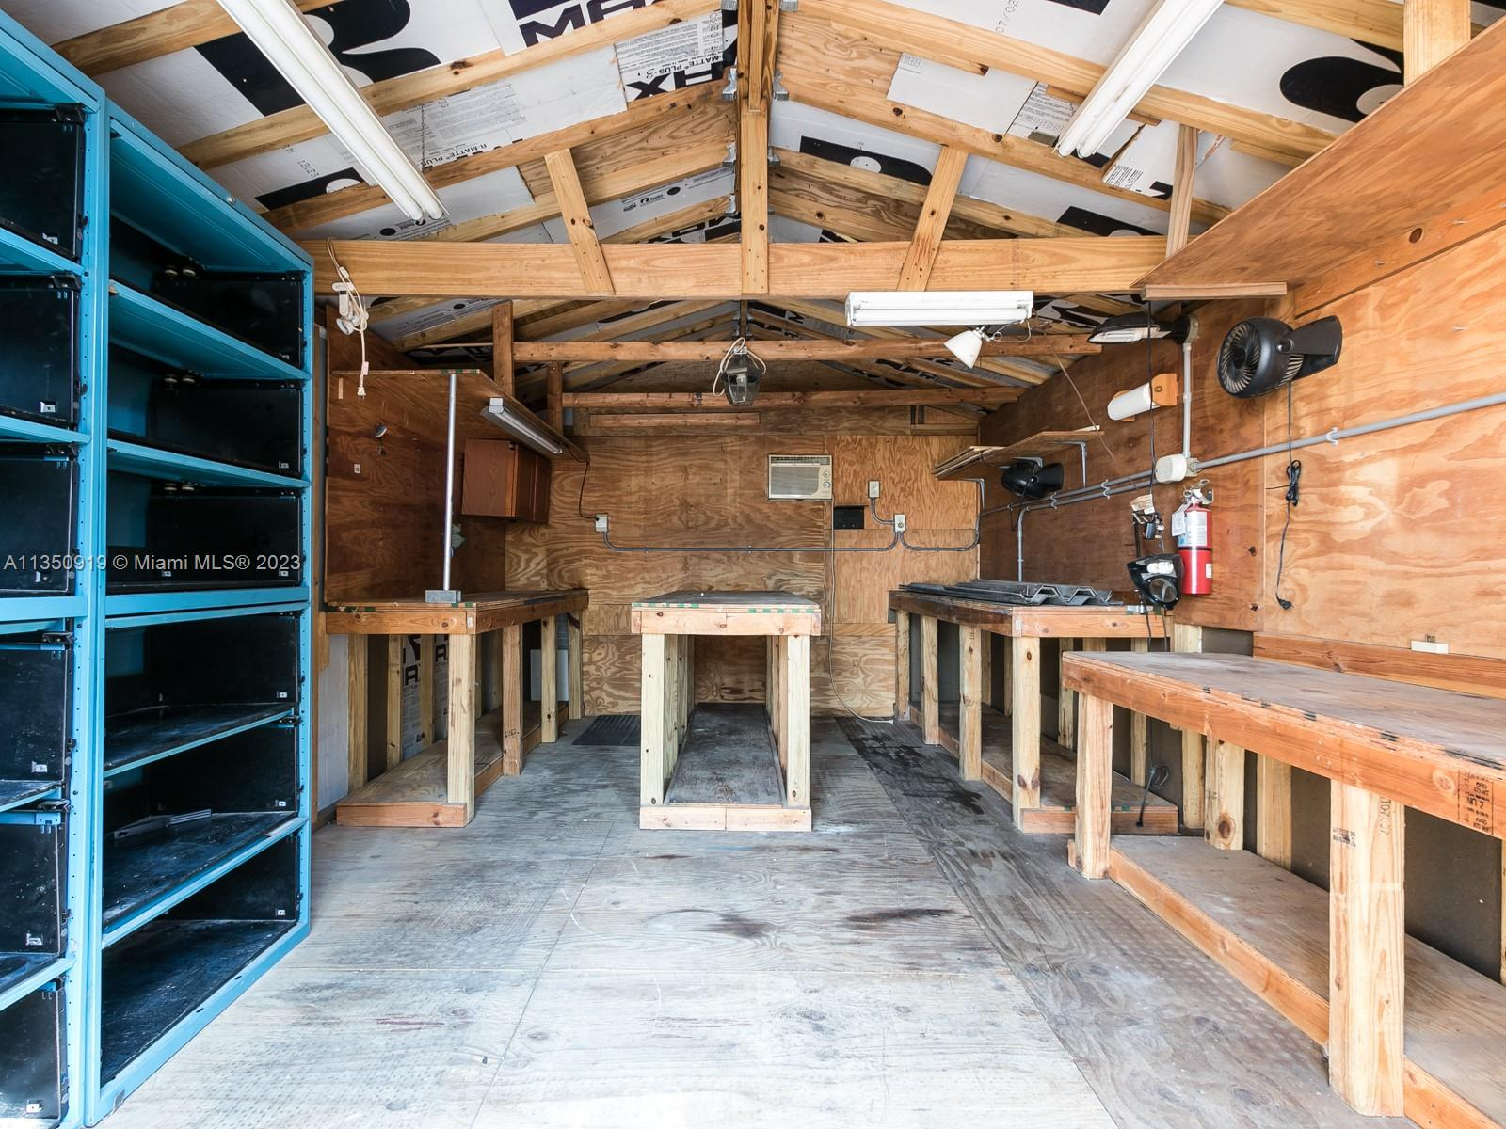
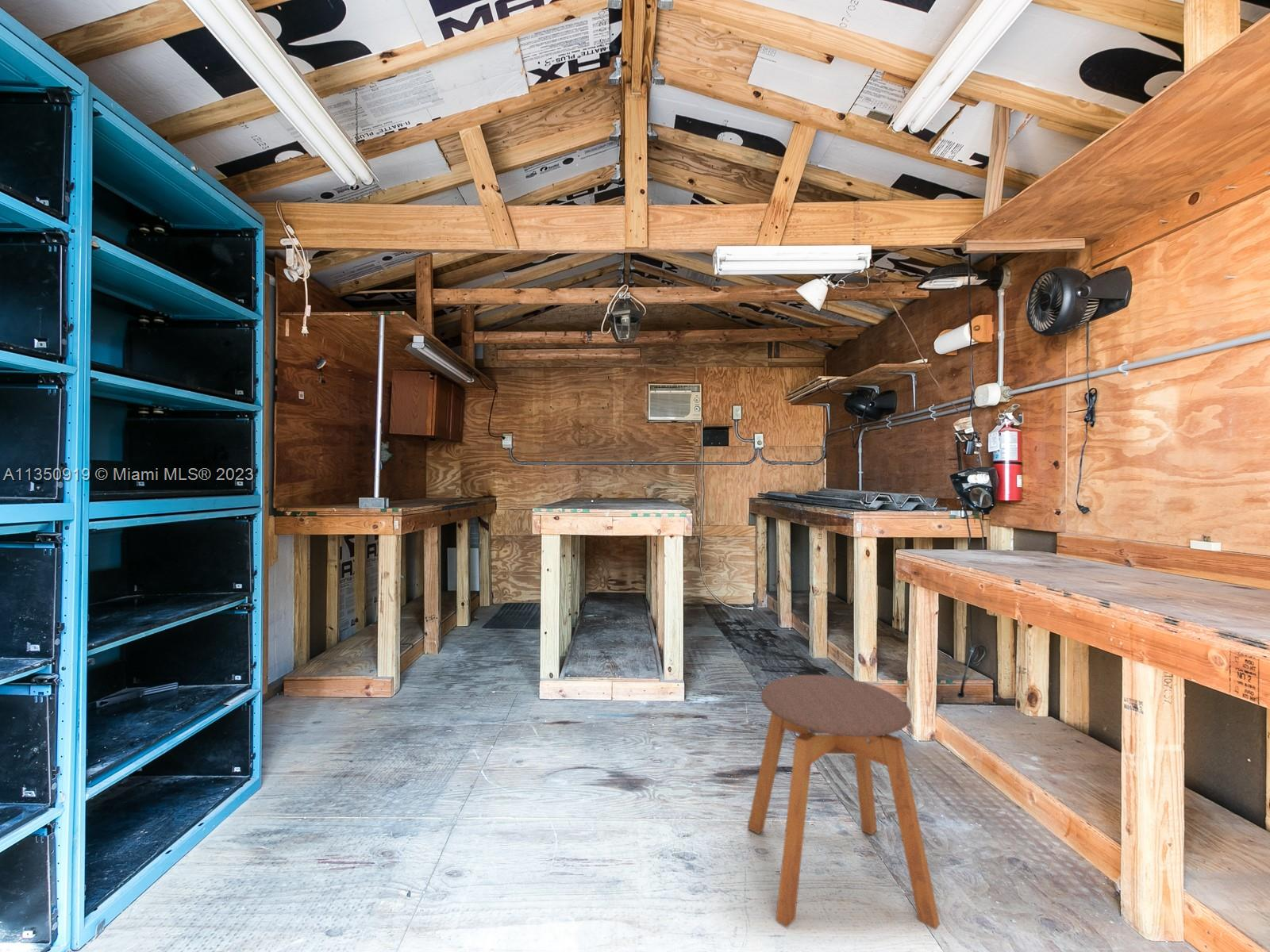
+ stool [747,674,941,930]
